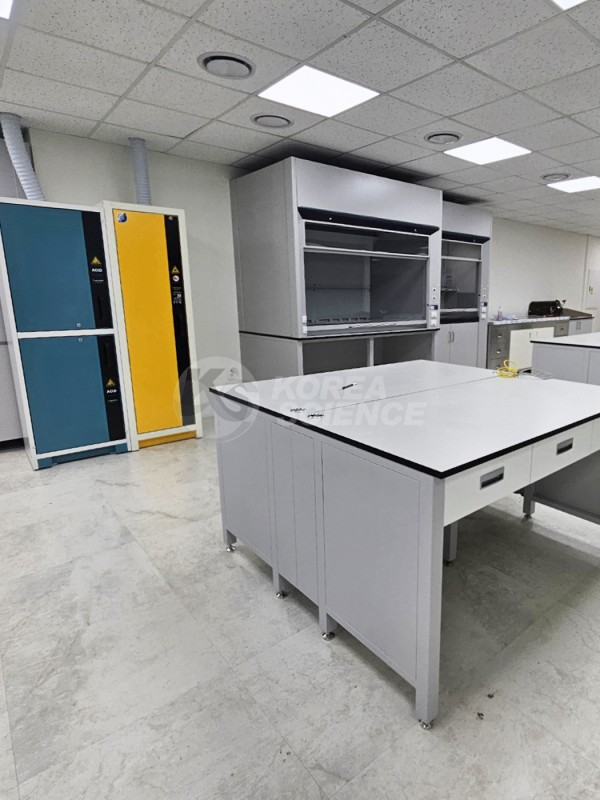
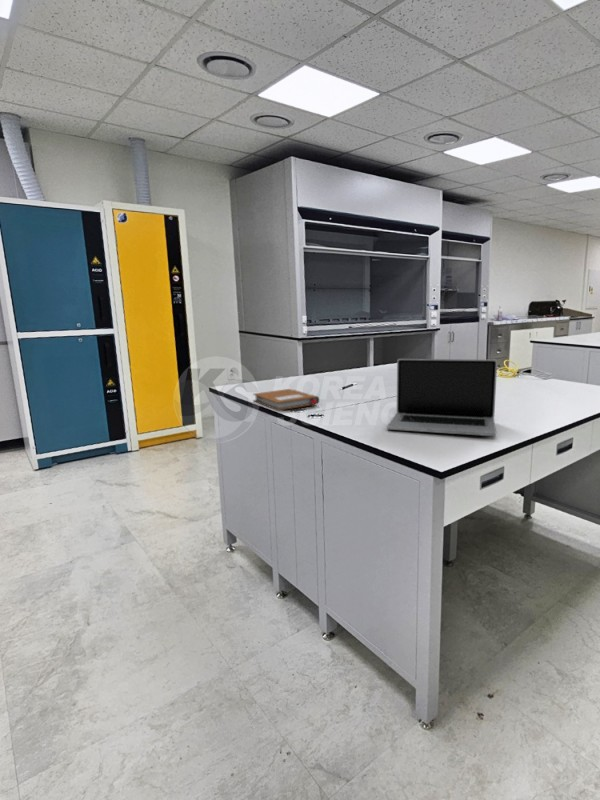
+ laptop [386,358,498,437]
+ notebook [252,388,320,412]
